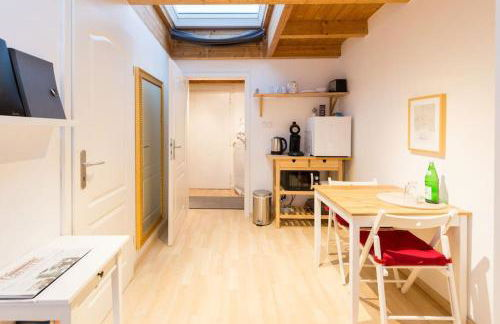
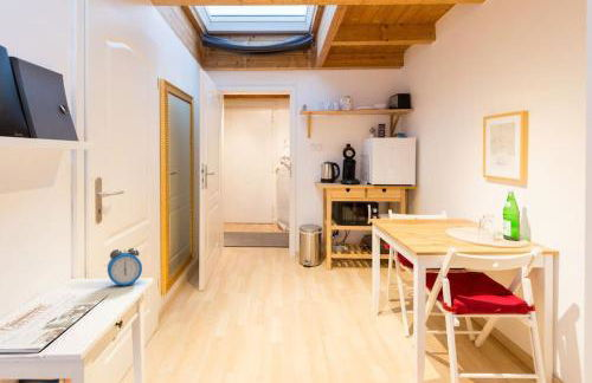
+ alarm clock [107,247,143,287]
